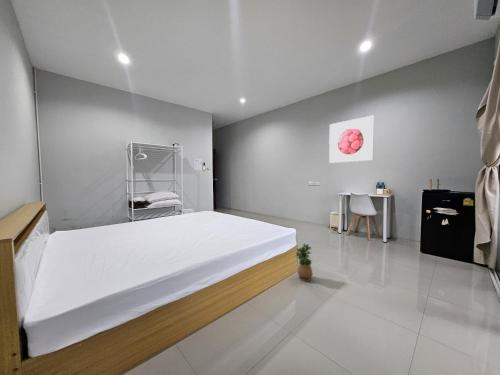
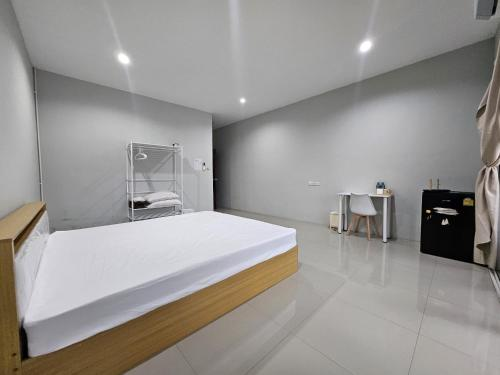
- potted plant [295,242,314,282]
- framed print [328,114,375,164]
